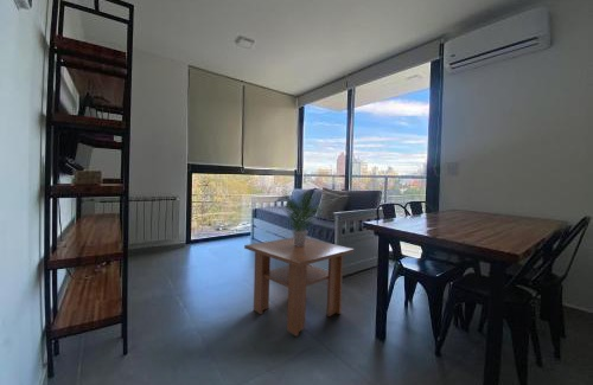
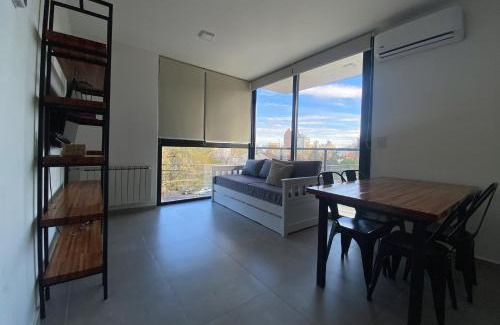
- coffee table [243,237,356,338]
- potted plant [274,187,324,246]
